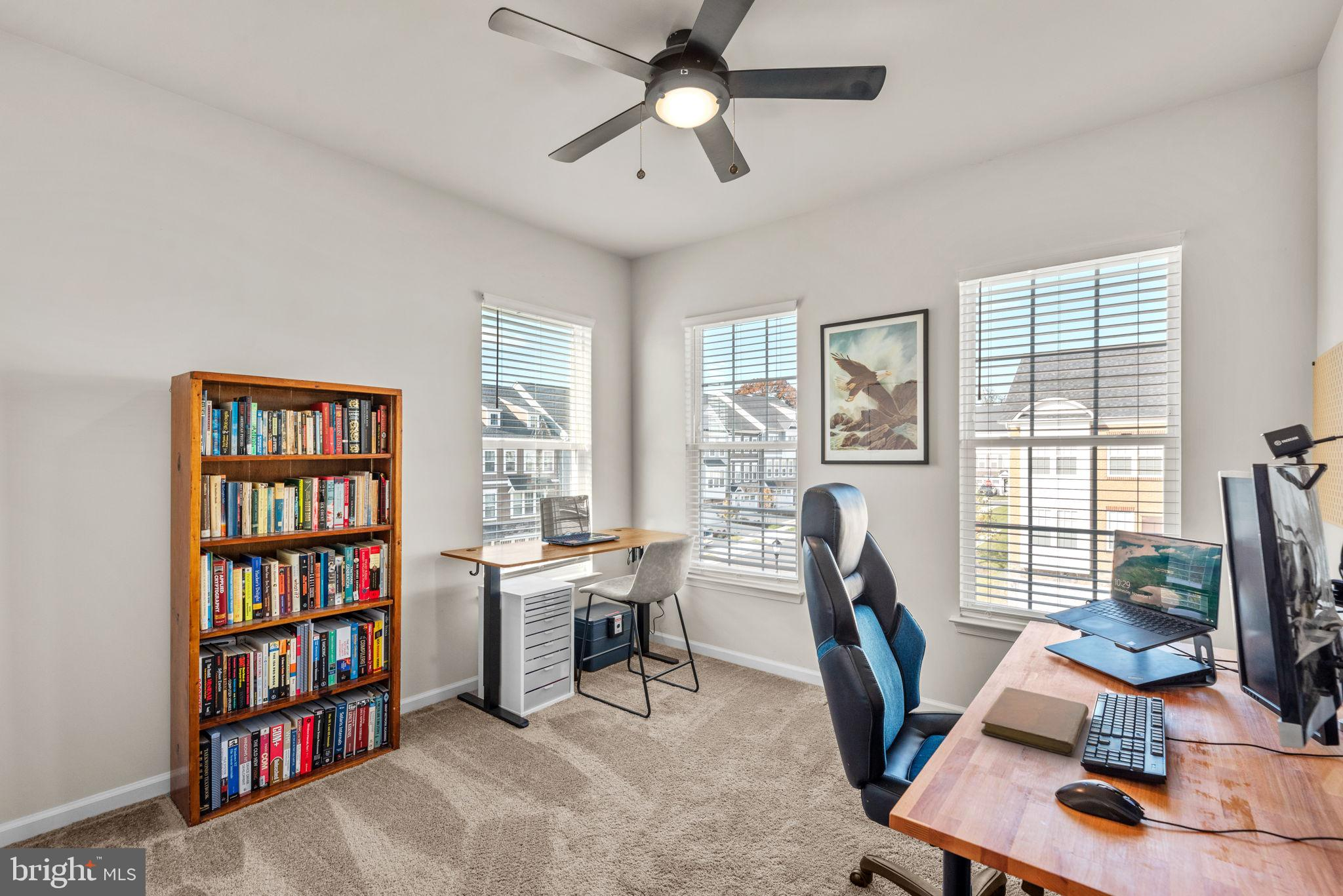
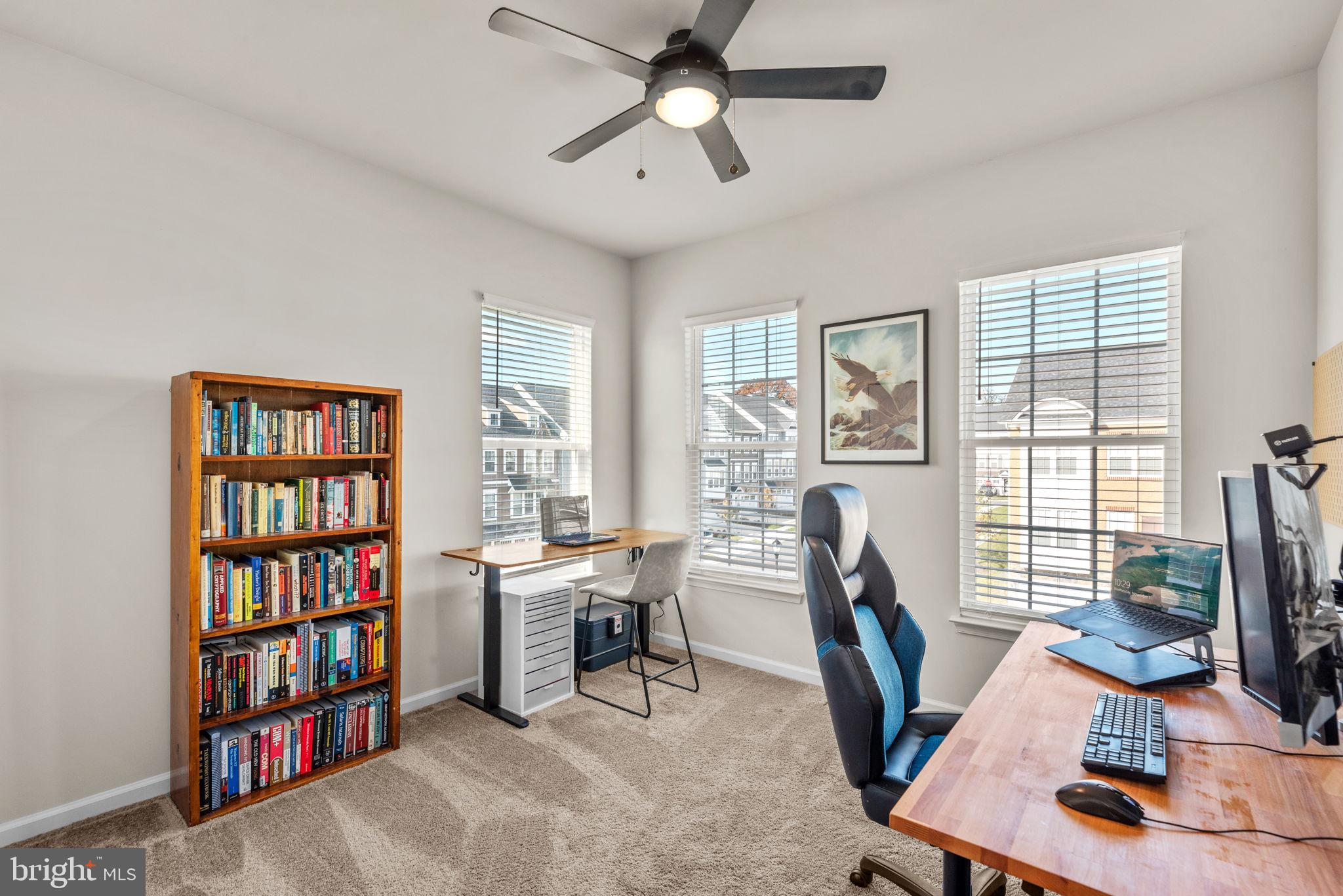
- notebook [980,687,1089,757]
